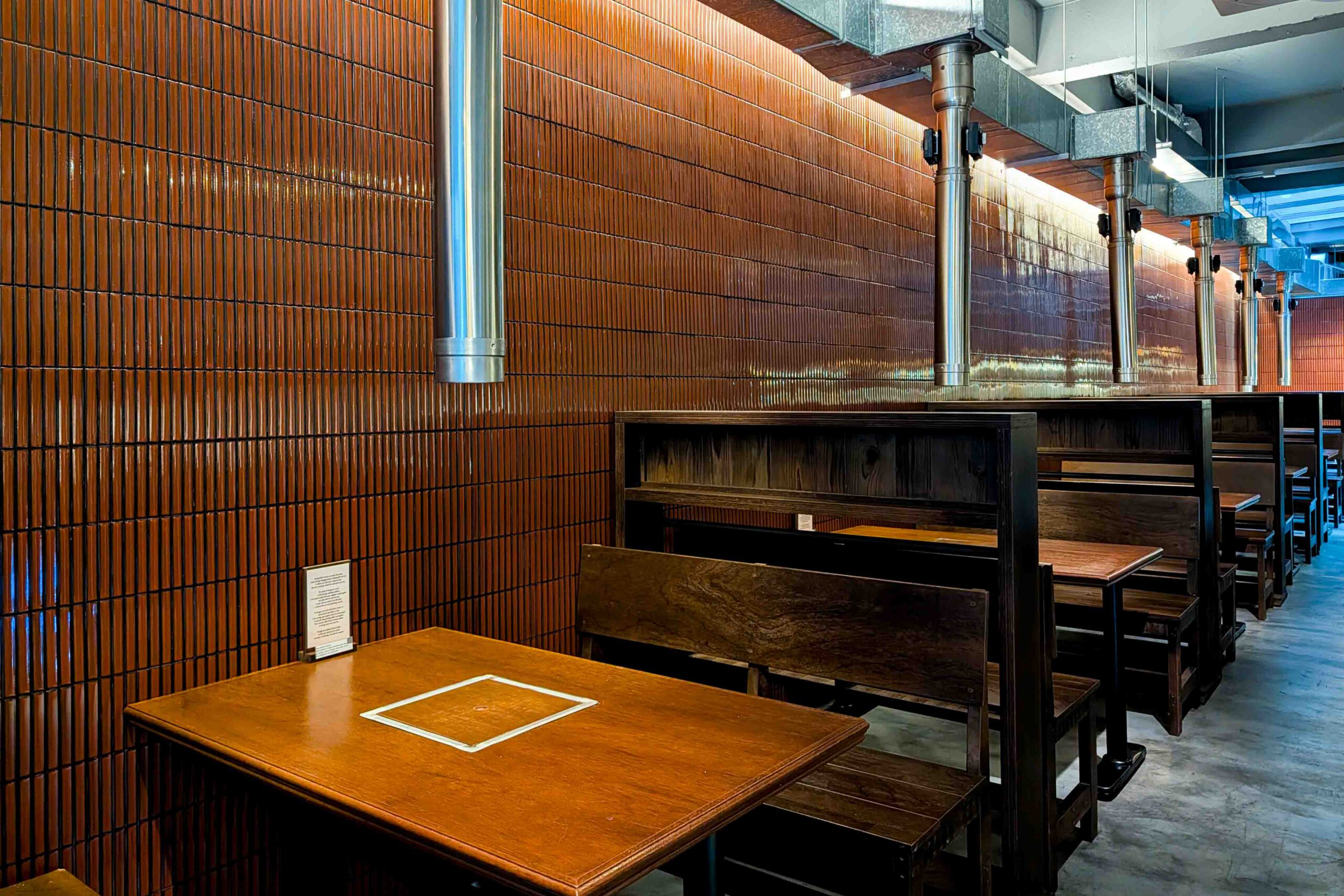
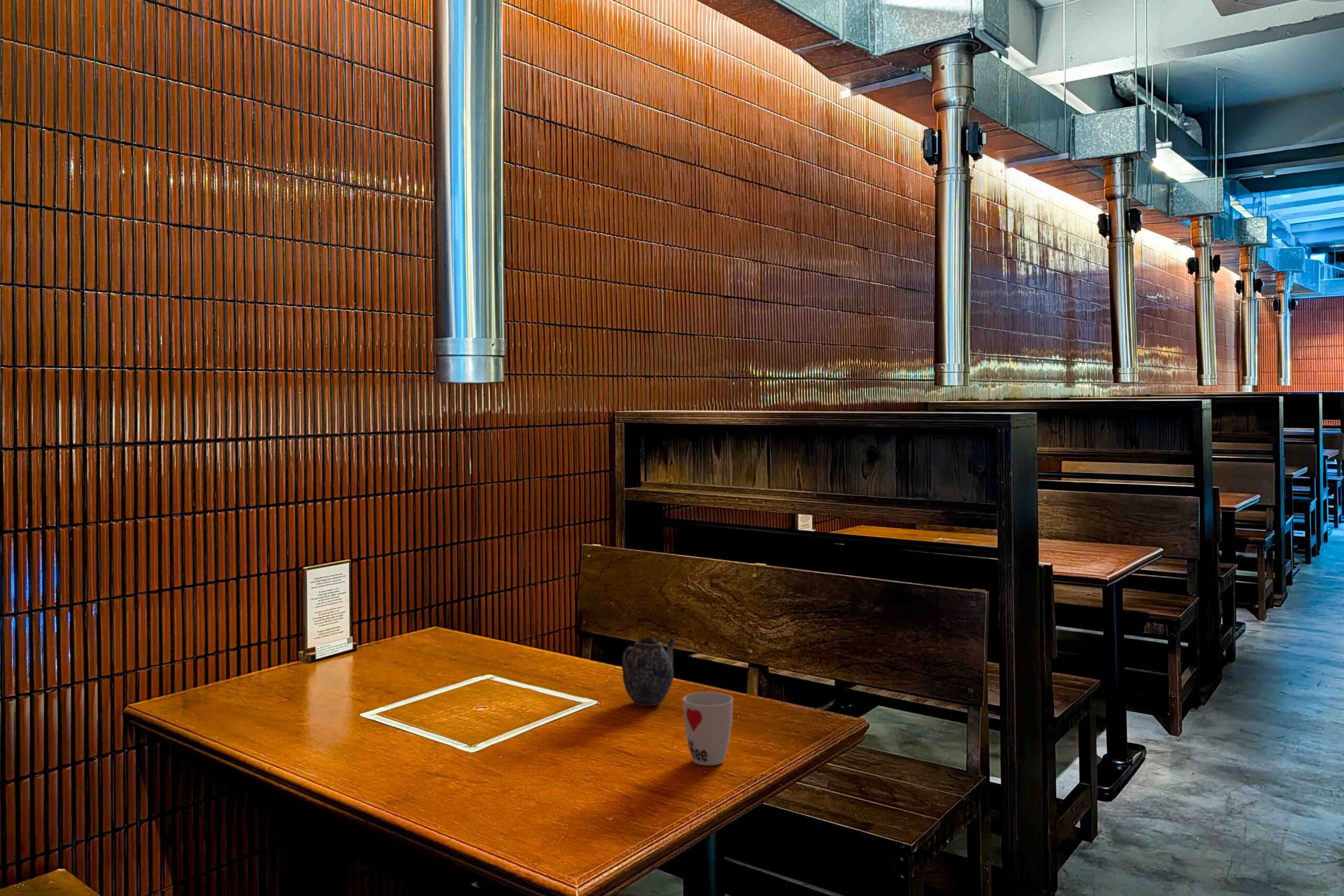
+ cup [682,691,733,766]
+ teapot [621,637,676,707]
